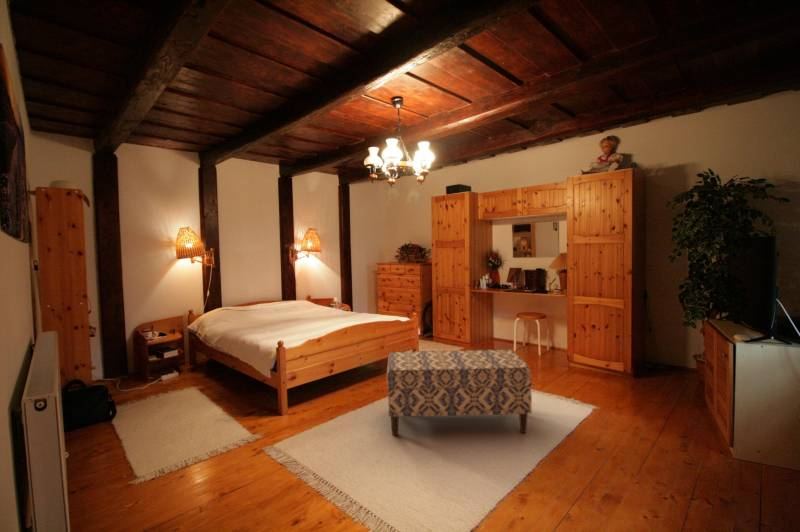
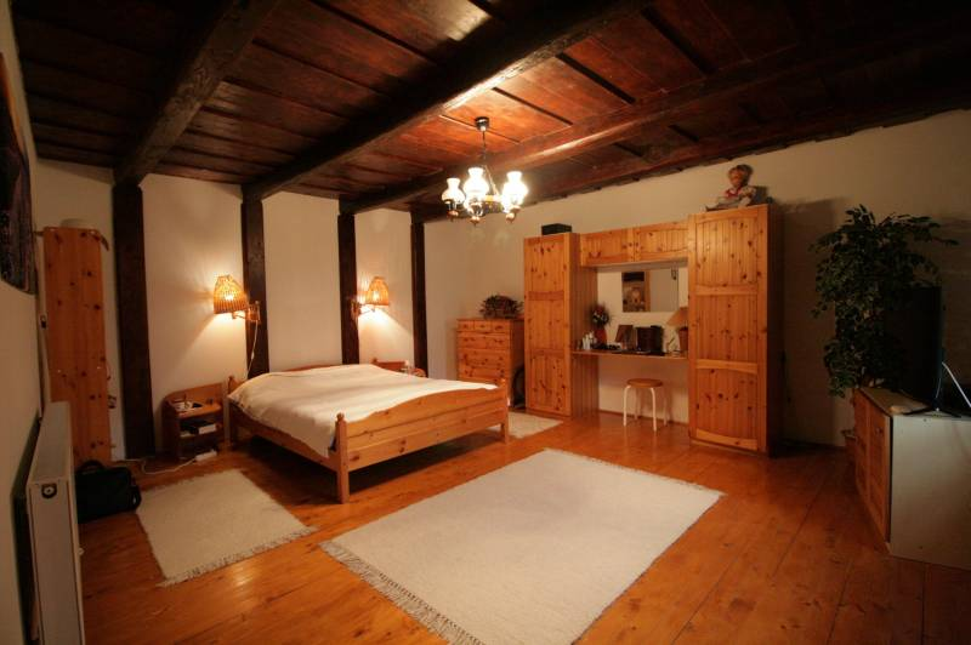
- bench [386,348,533,437]
